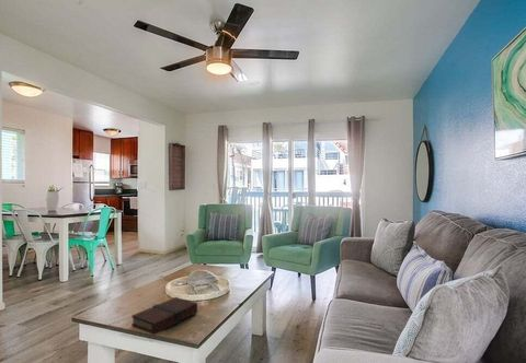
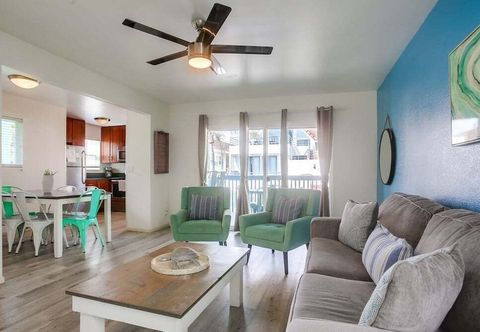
- book [130,296,198,336]
